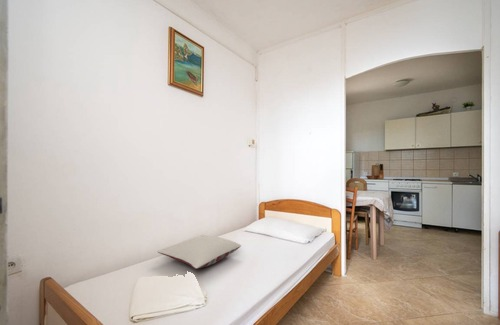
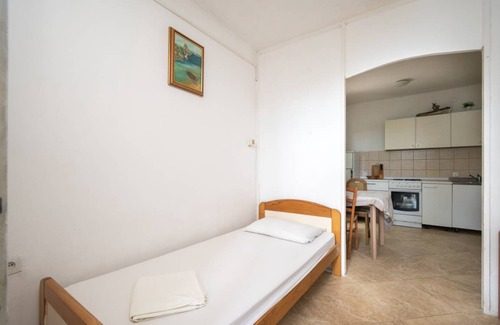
- pillow [157,234,242,270]
